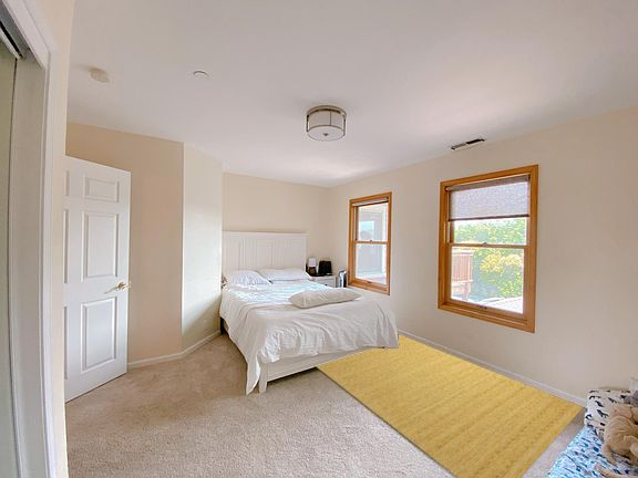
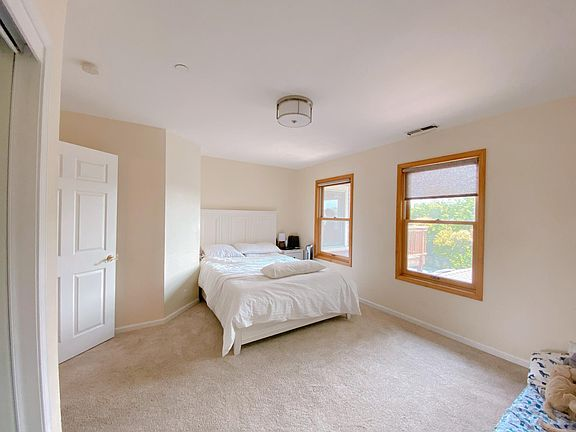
- rug [315,333,584,478]
